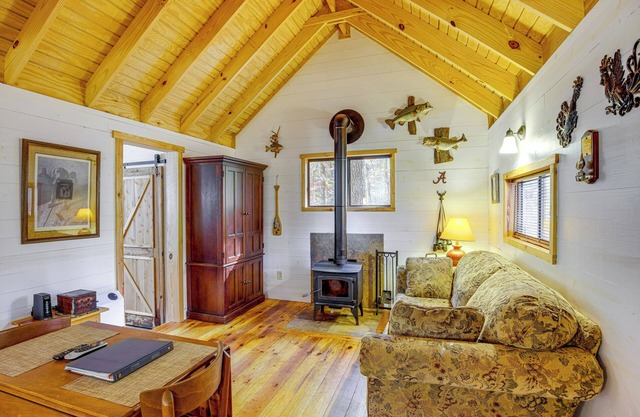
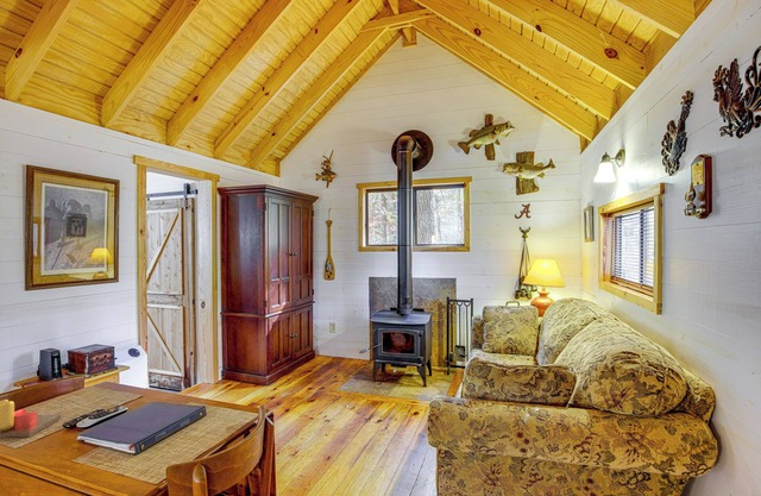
+ candle [0,398,62,439]
